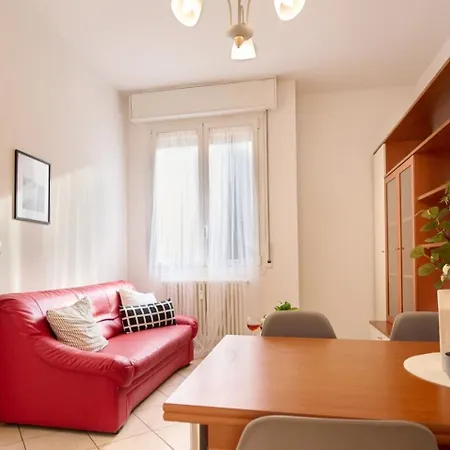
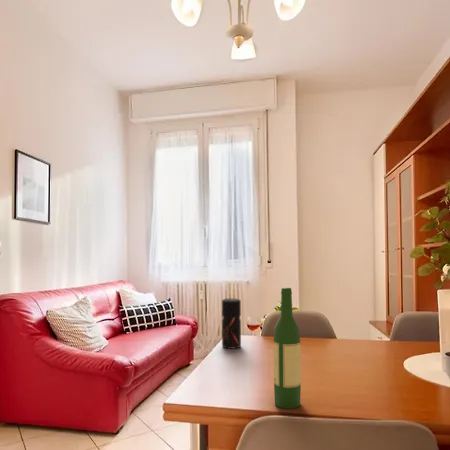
+ pepper grinder [221,298,242,350]
+ wine bottle [273,287,302,410]
